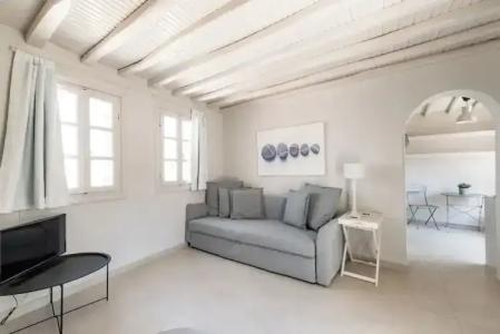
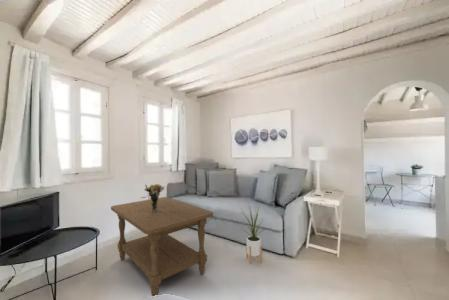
+ bouquet [140,183,166,212]
+ coffee table [110,196,214,297]
+ house plant [241,203,267,265]
